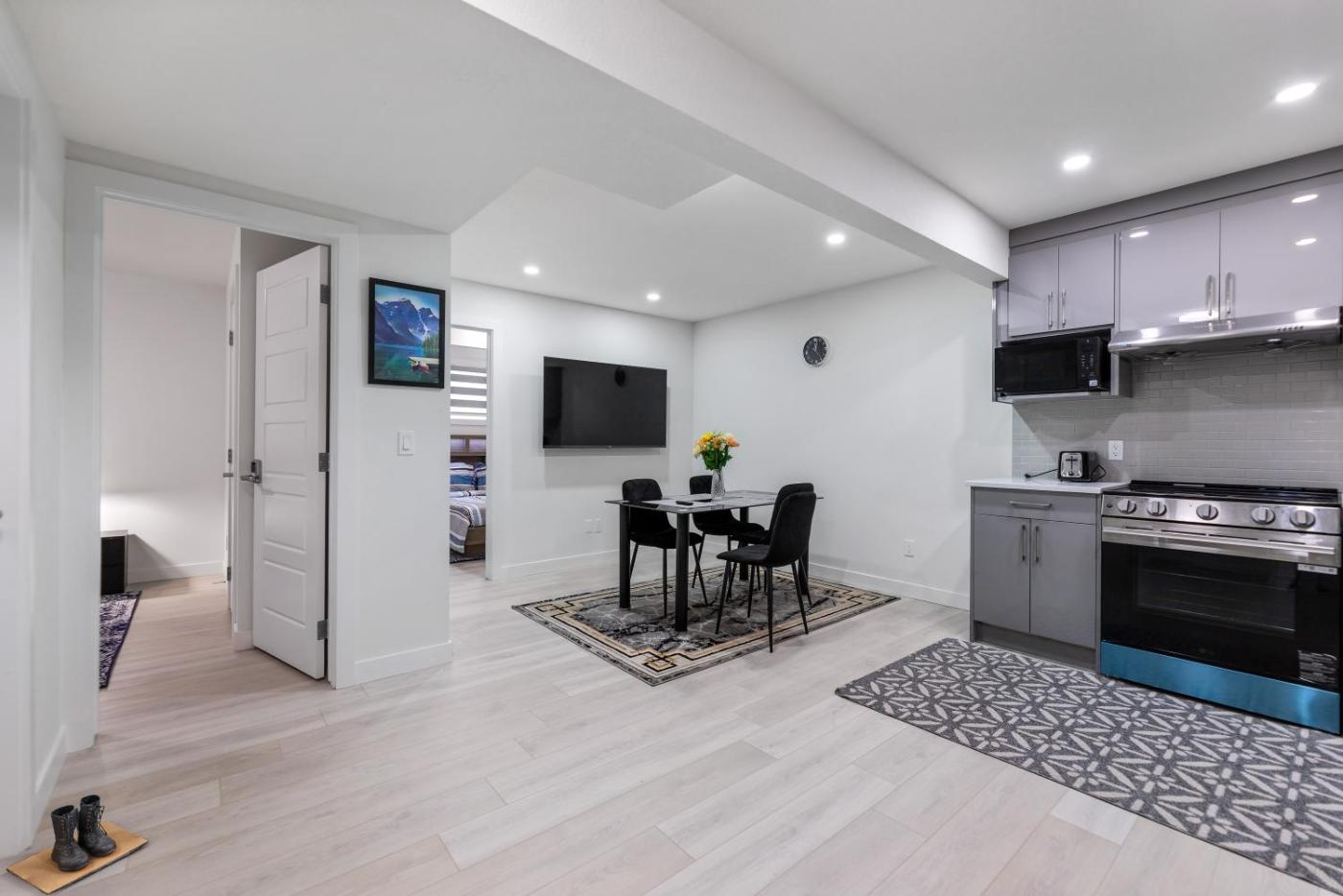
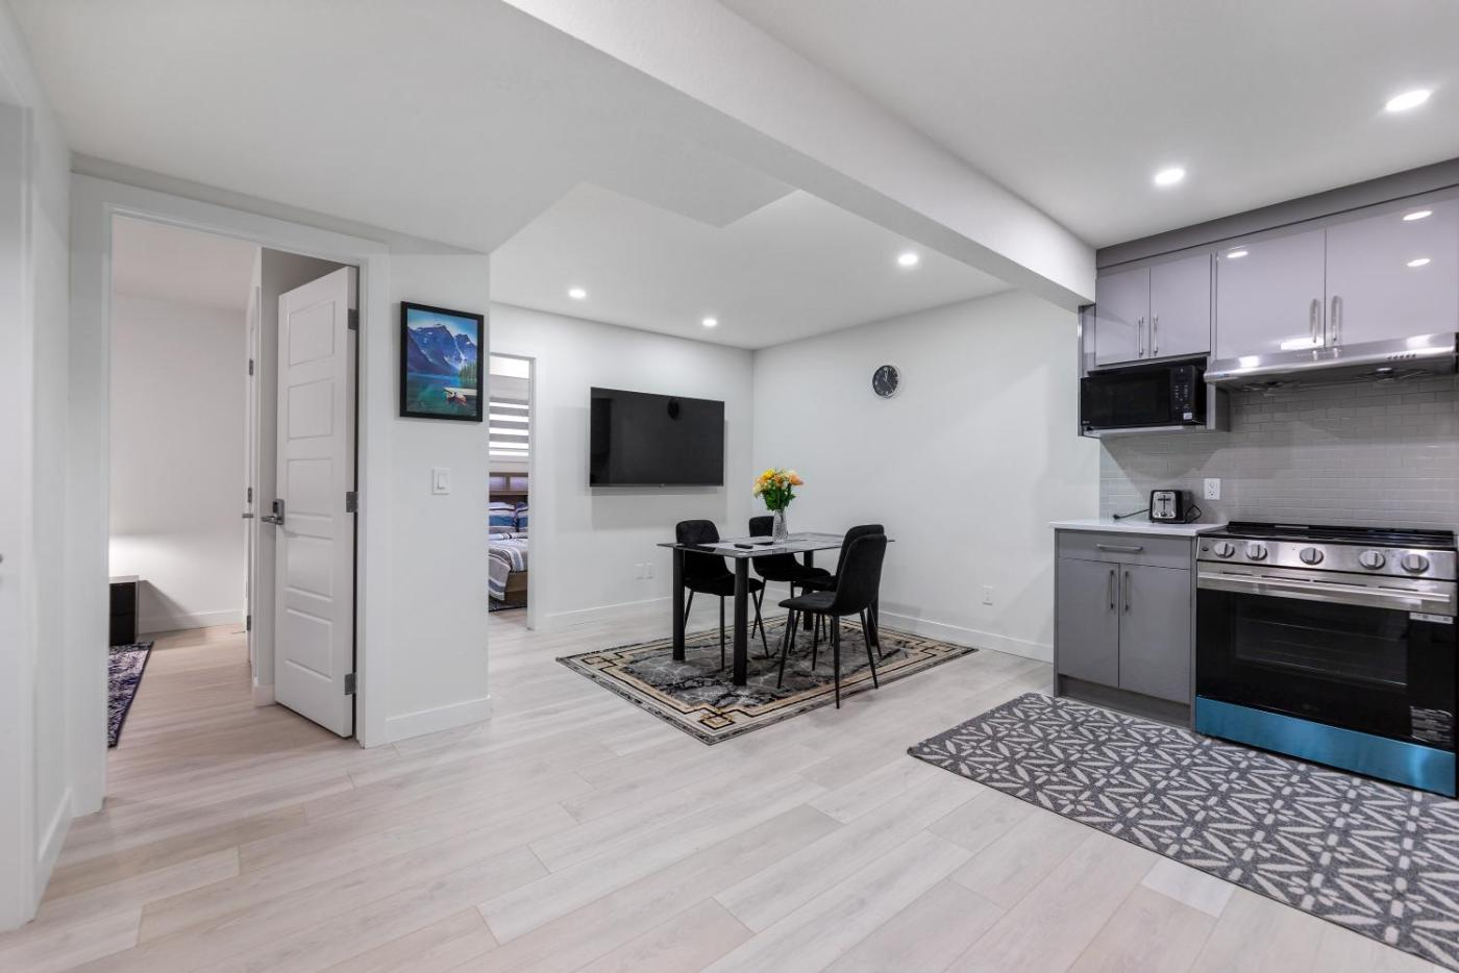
- boots [5,793,150,896]
